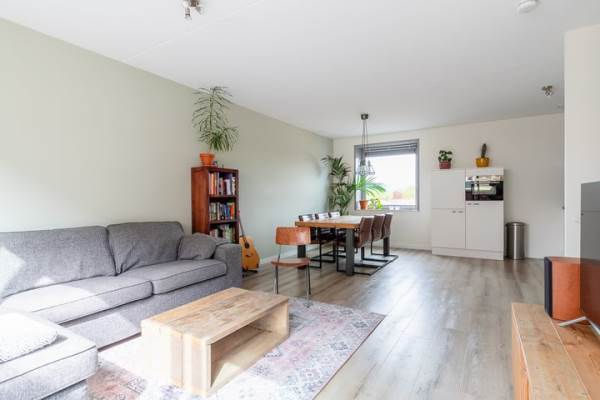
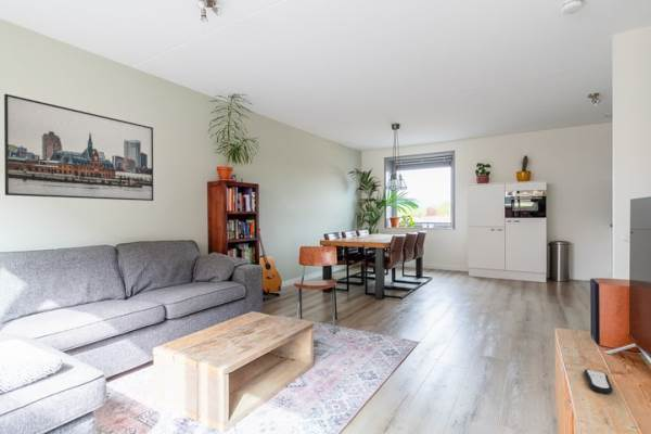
+ remote control [583,369,614,395]
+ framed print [3,93,154,202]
